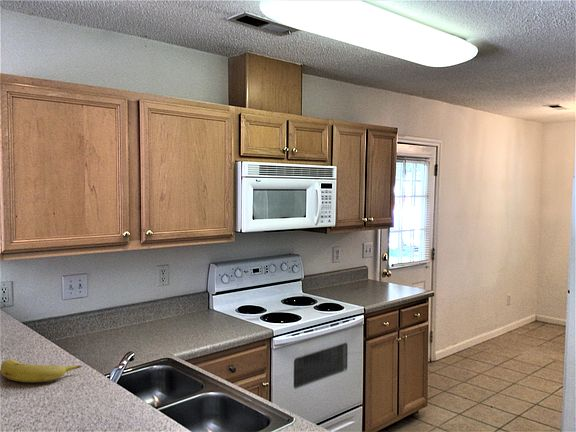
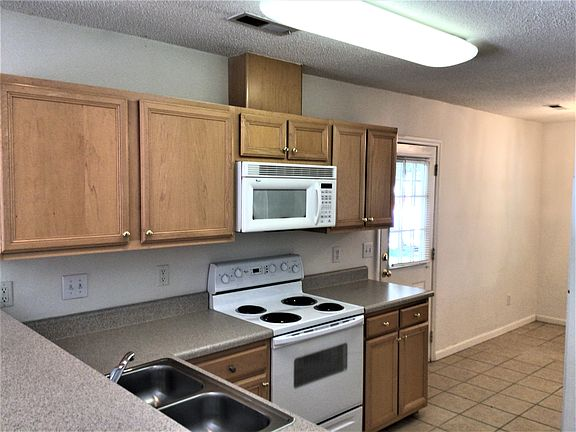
- fruit [0,359,84,383]
